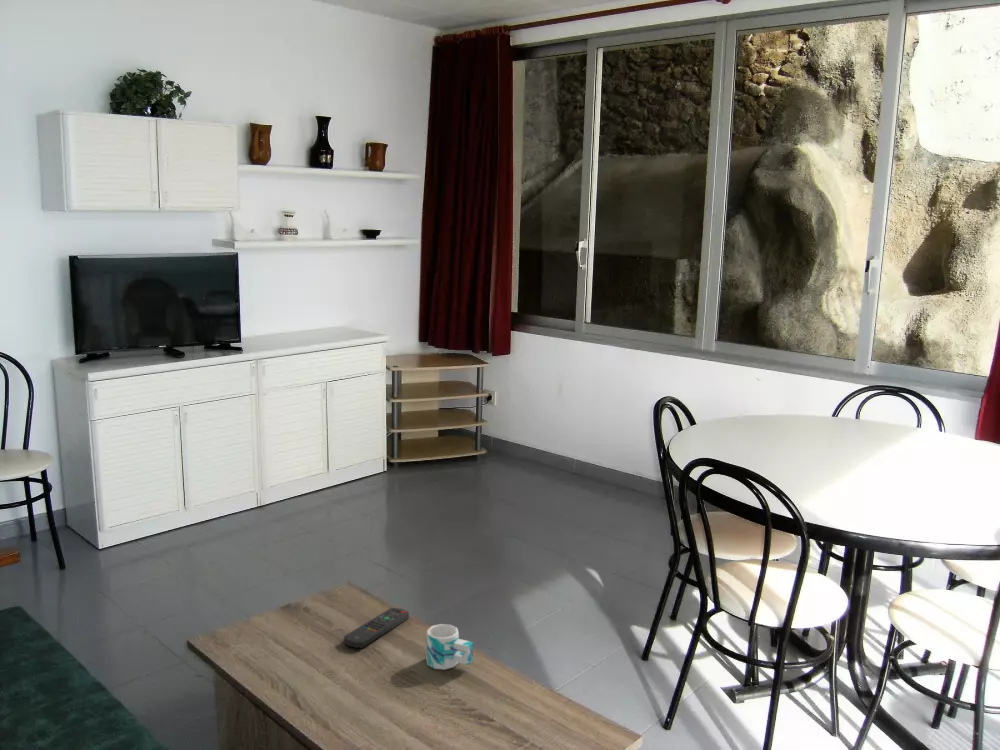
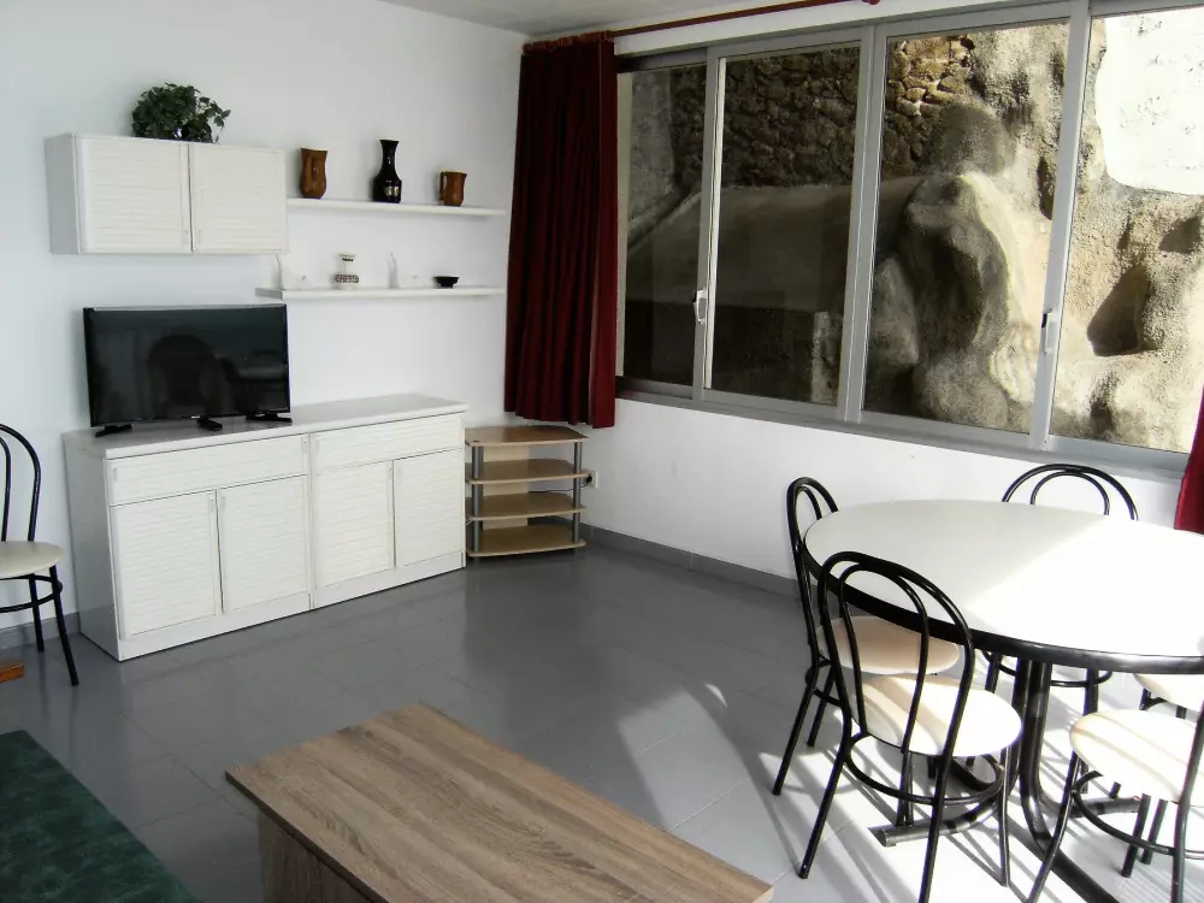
- mug [426,623,474,671]
- remote control [343,607,410,649]
